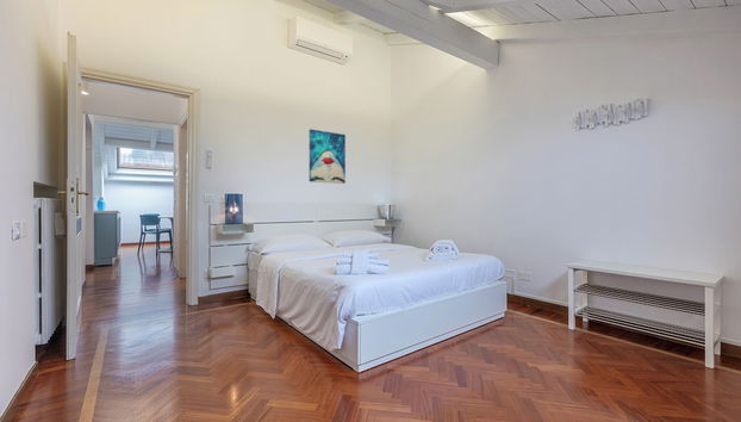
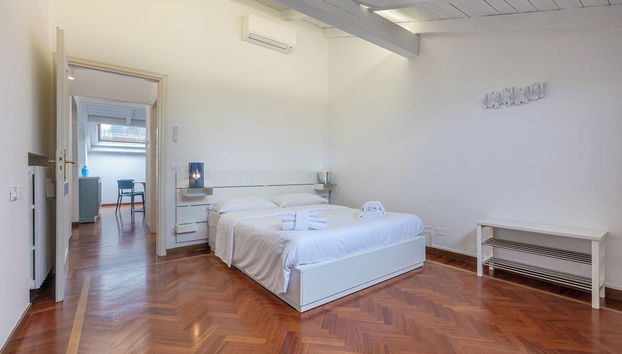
- wall art [309,129,347,185]
